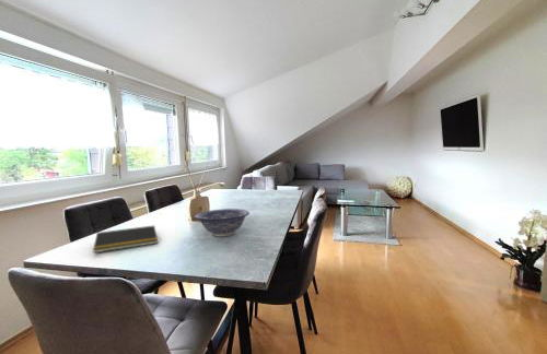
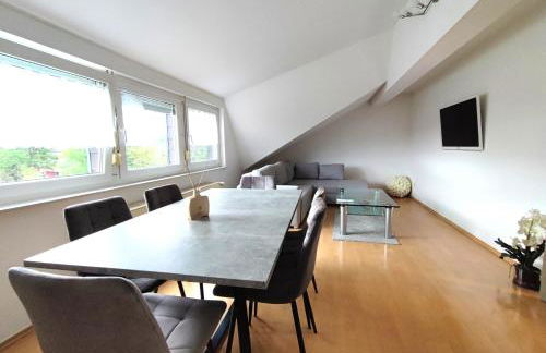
- notepad [92,224,159,255]
- decorative bowl [194,208,251,238]
